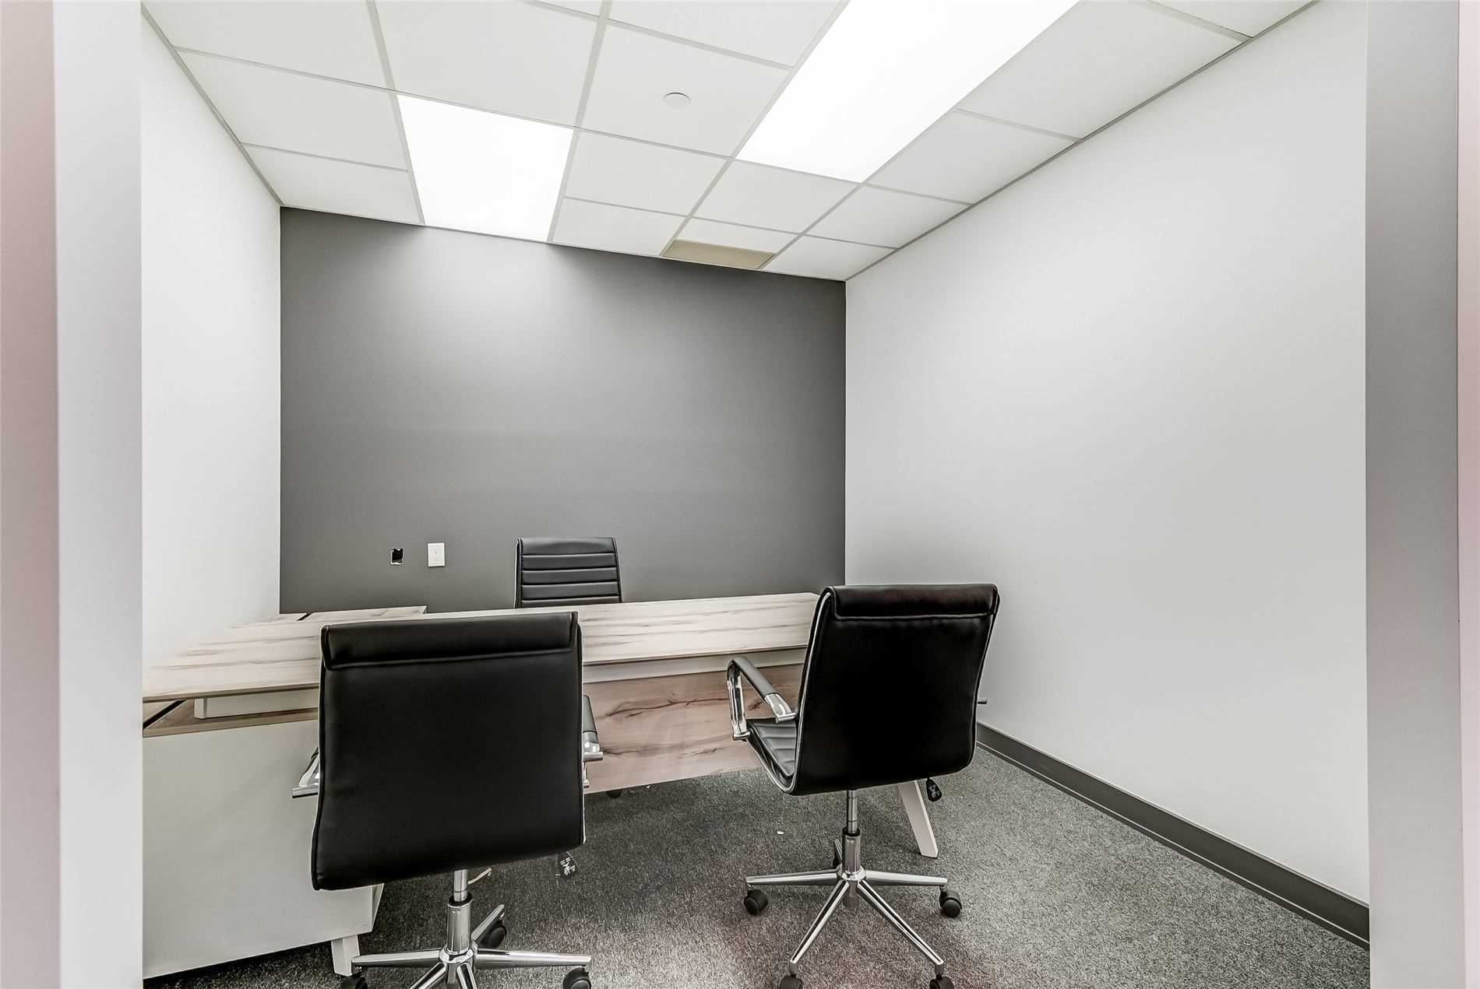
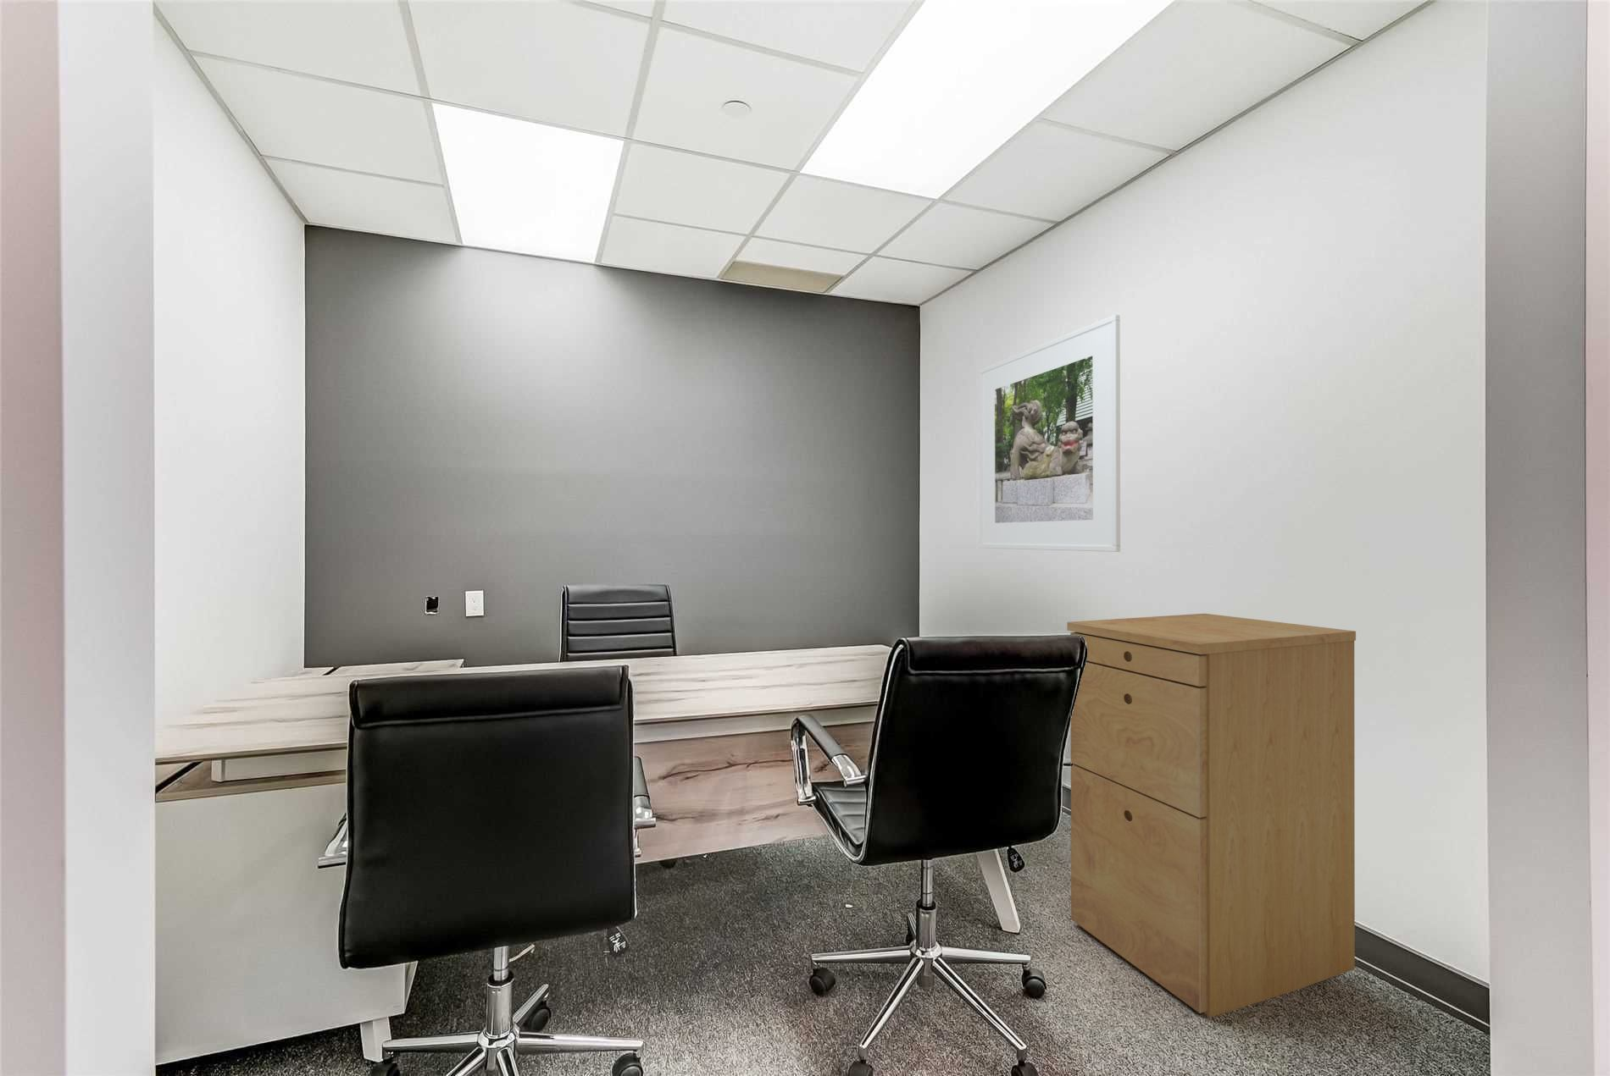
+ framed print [979,315,1121,552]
+ filing cabinet [1066,612,1356,1018]
